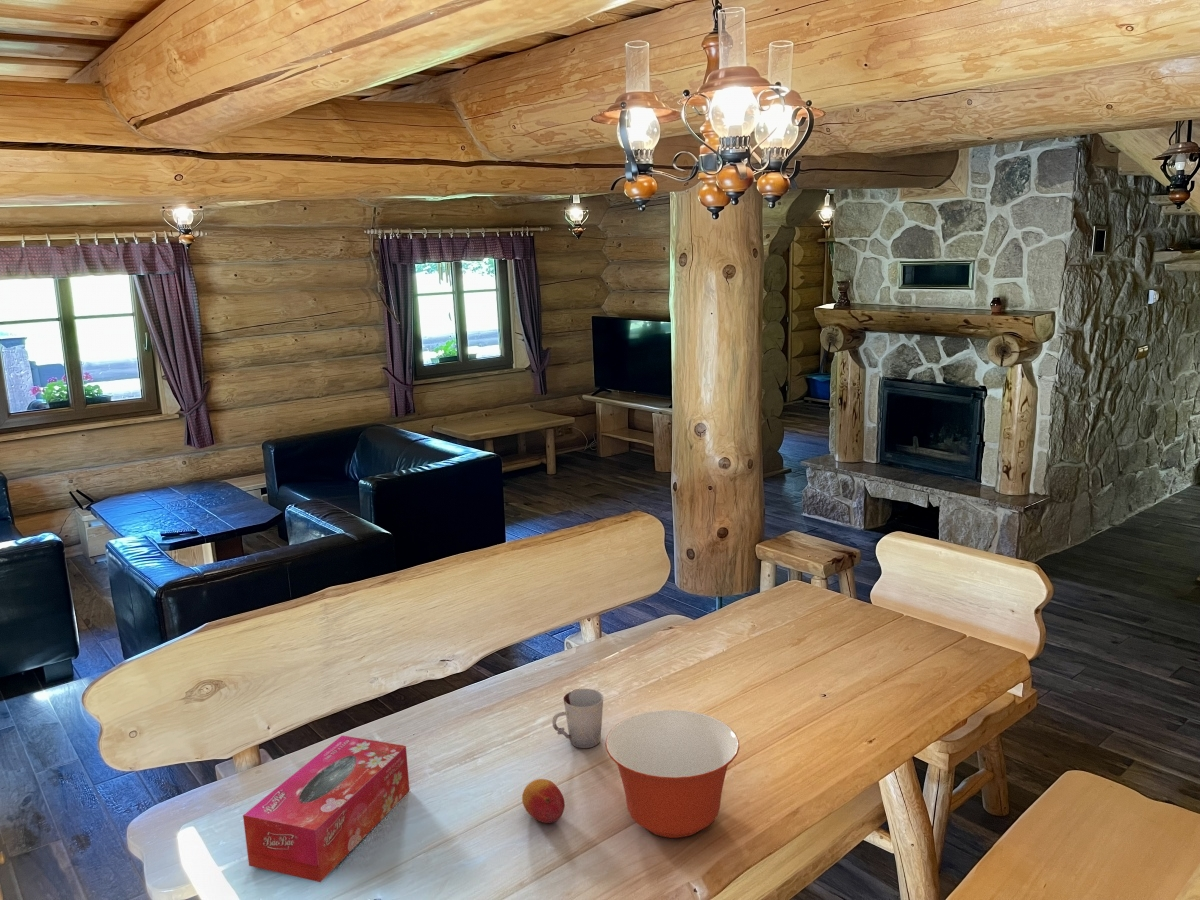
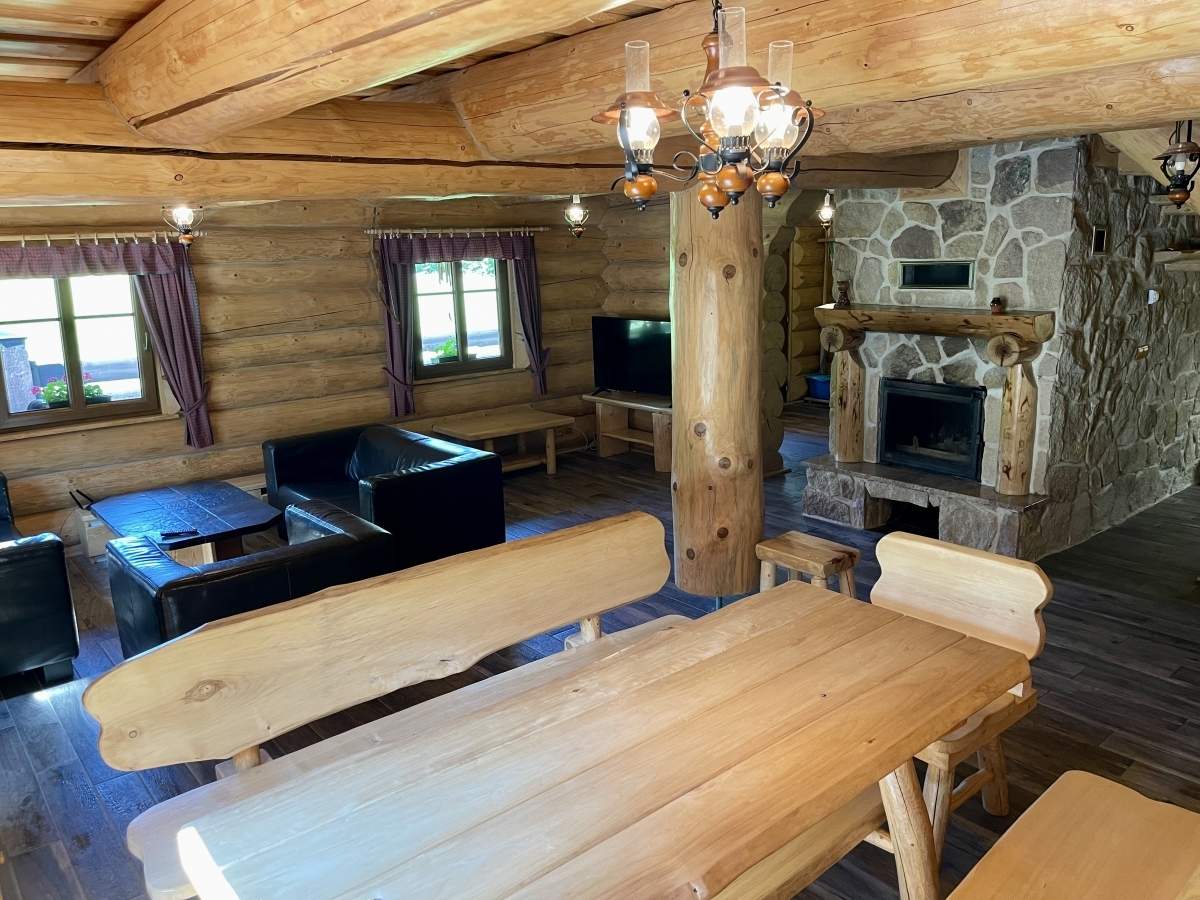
- mixing bowl [604,709,740,839]
- tissue box [242,735,411,883]
- cup [551,688,605,749]
- fruit [521,778,566,824]
